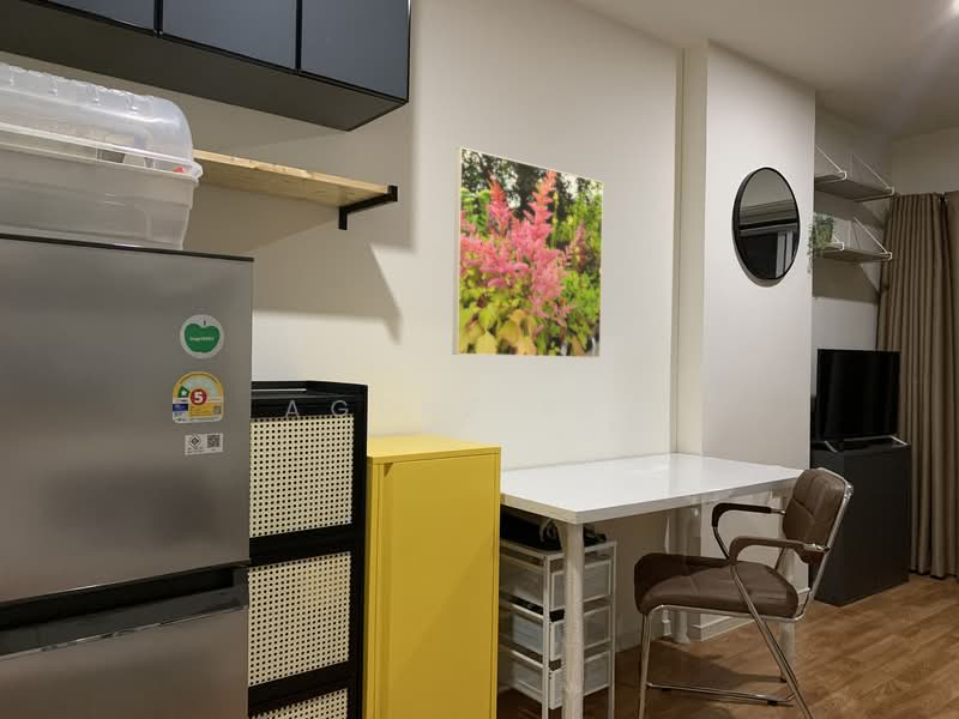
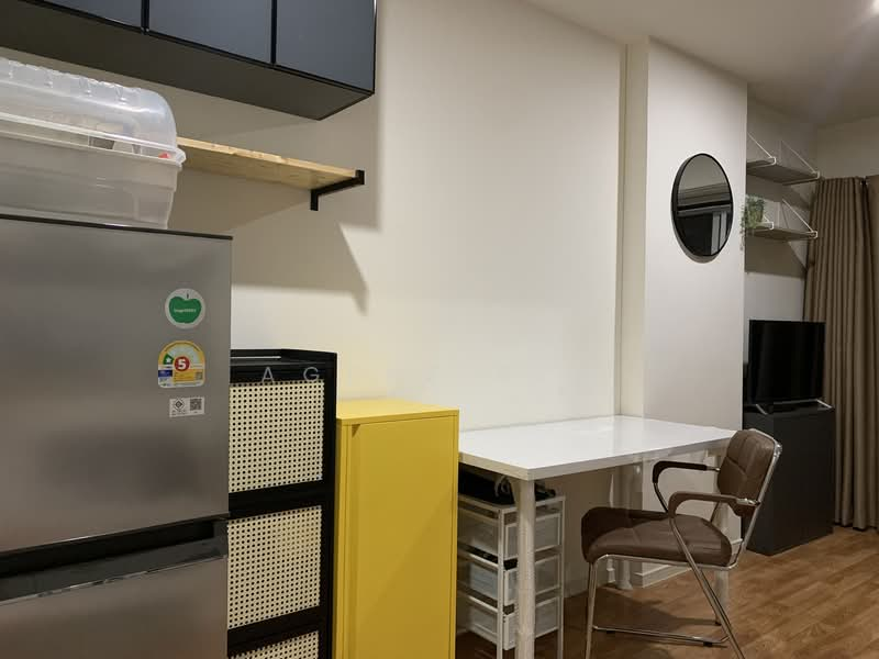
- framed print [451,146,604,360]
